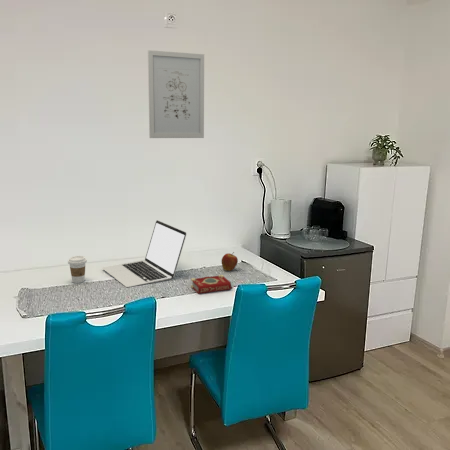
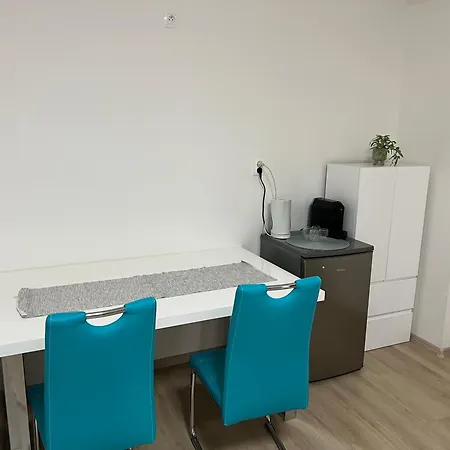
- laptop [101,219,187,288]
- apple [221,251,239,272]
- coffee cup [67,255,88,284]
- book [190,274,234,295]
- wall art [147,49,205,139]
